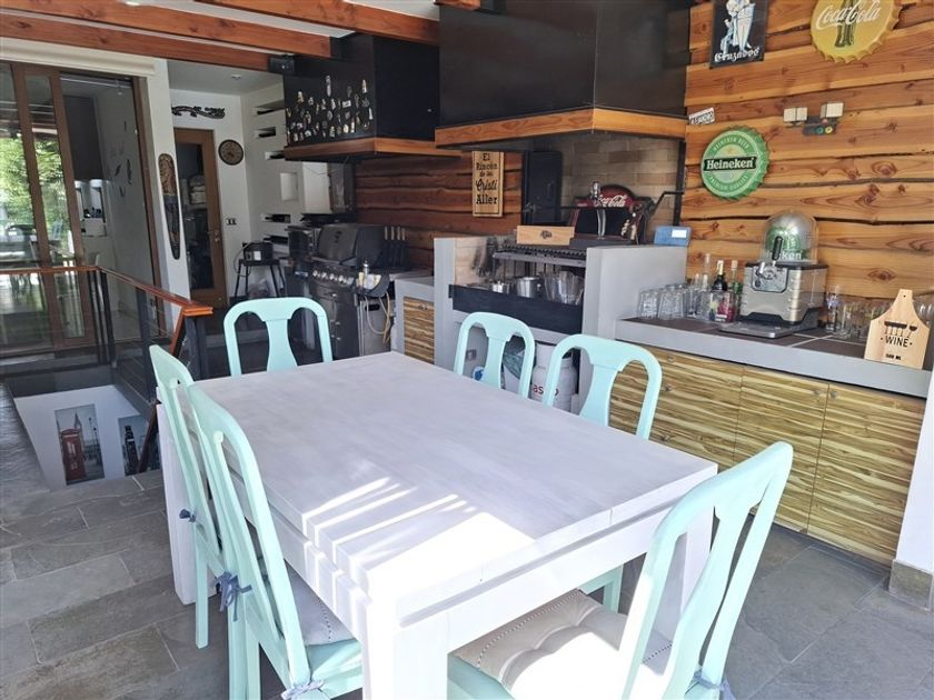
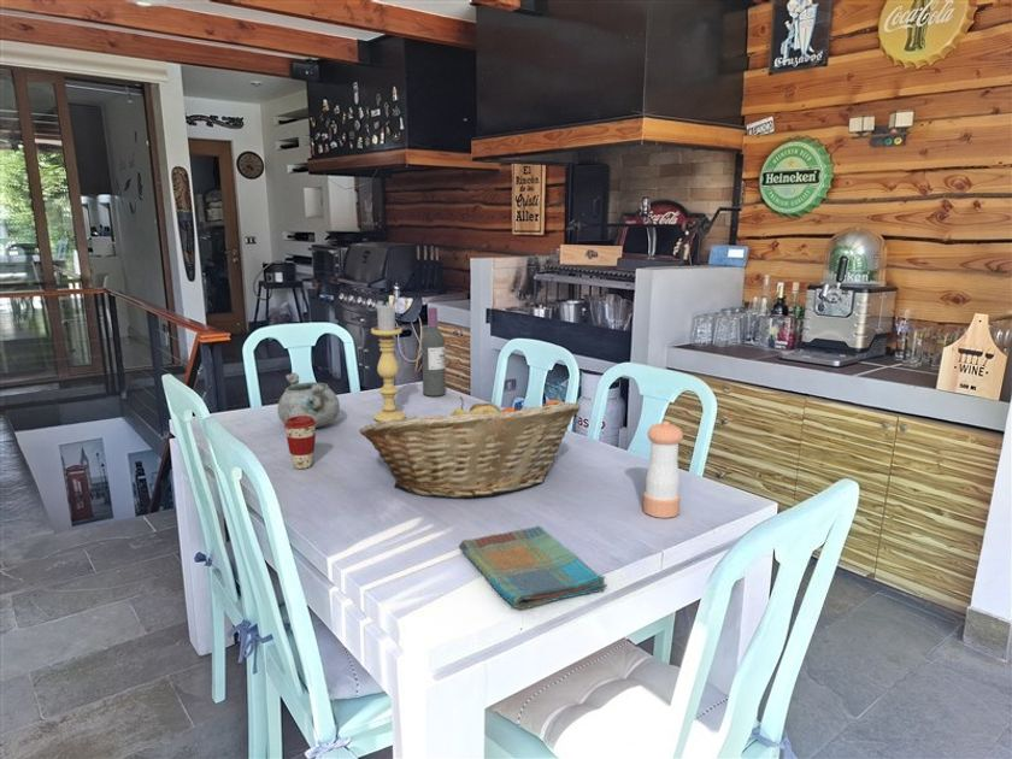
+ coffee cup [283,416,317,470]
+ candle holder [370,302,407,423]
+ wine bottle [420,306,447,398]
+ fruit basket [359,395,582,500]
+ dish towel [458,525,608,611]
+ decorative bowl [276,371,341,429]
+ pepper shaker [642,420,684,519]
